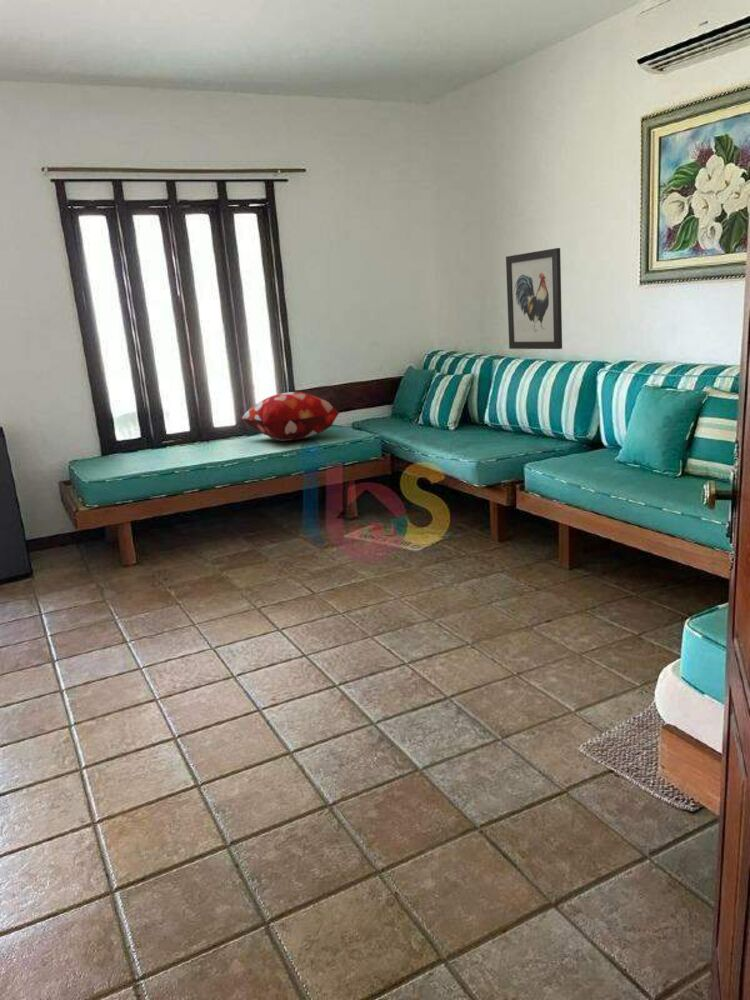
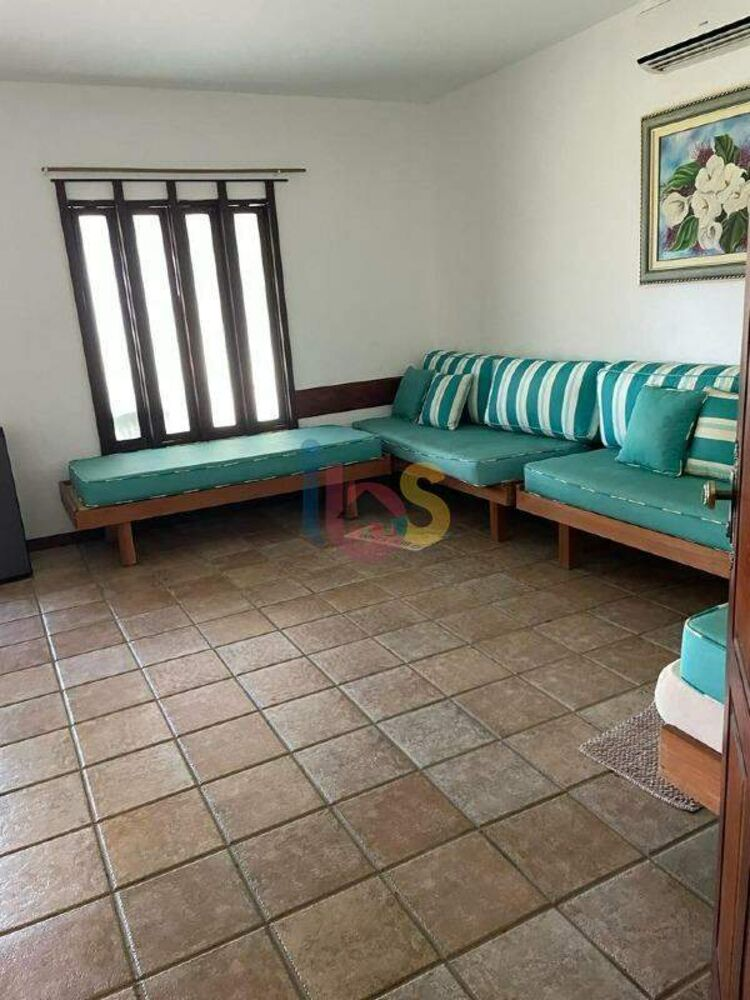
- decorative pillow [240,391,340,442]
- wall art [505,247,563,350]
